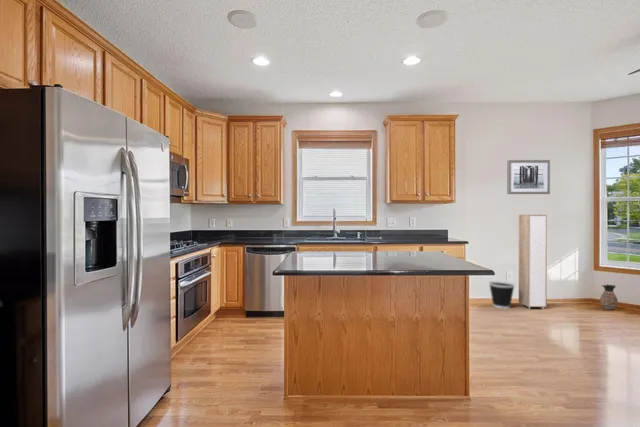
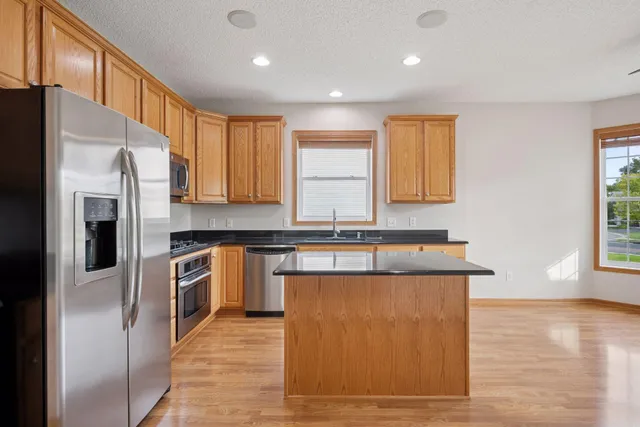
- cabinet [518,214,548,310]
- ceramic jug [599,283,619,311]
- wastebasket [488,280,516,310]
- wall art [506,159,551,195]
